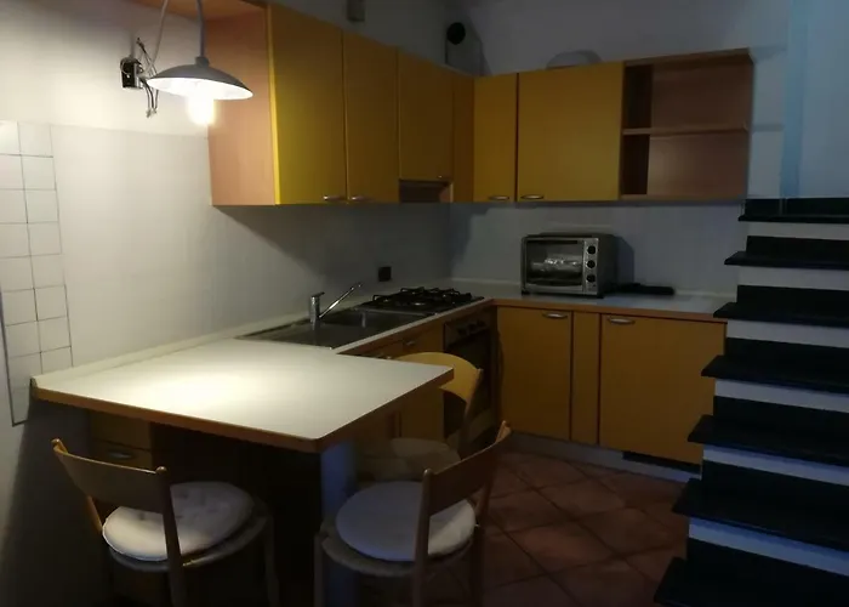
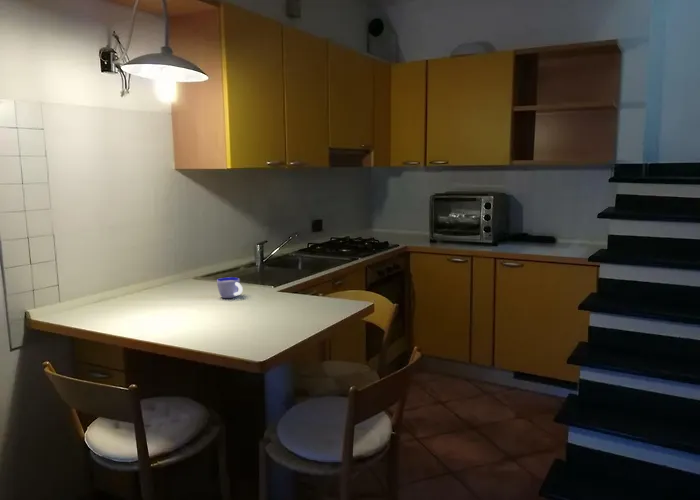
+ cup [216,276,244,299]
